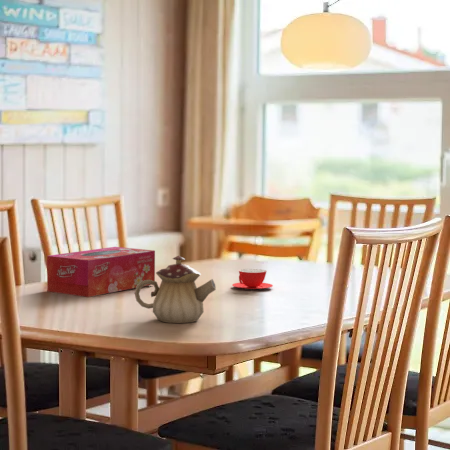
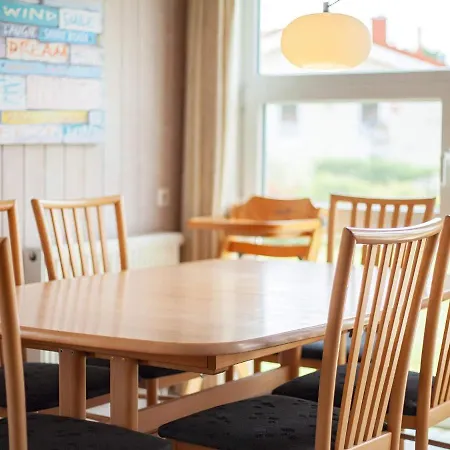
- teapot [134,255,217,324]
- tissue box [46,246,156,298]
- teacup [231,268,274,290]
